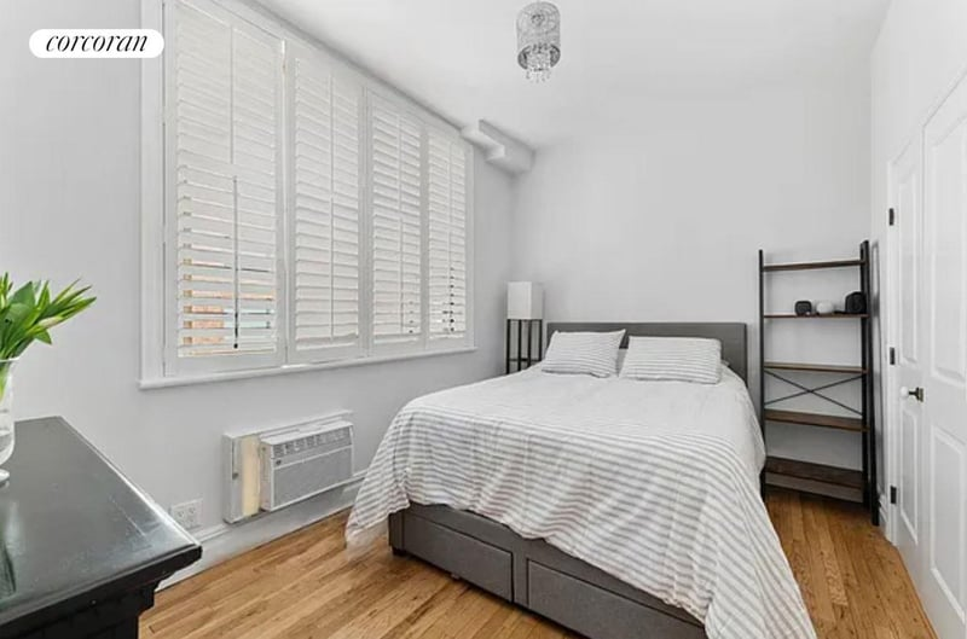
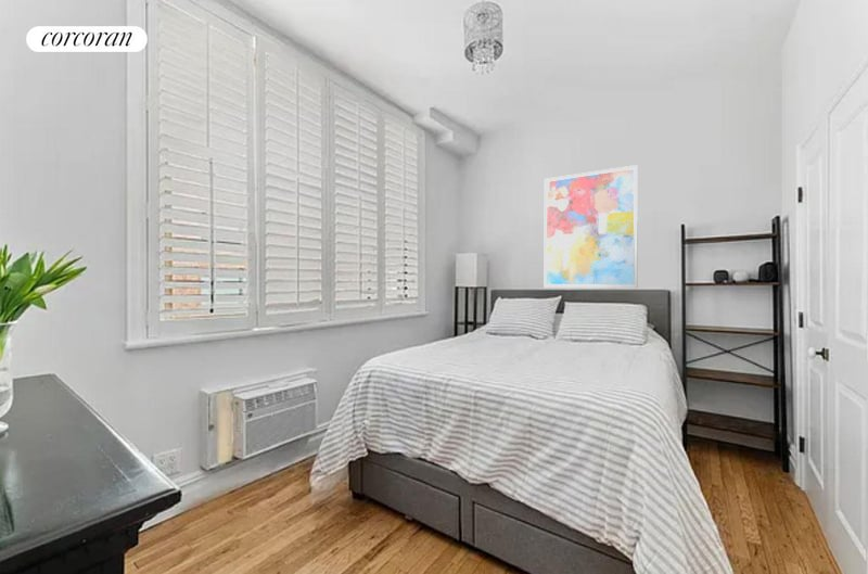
+ wall art [544,164,639,289]
